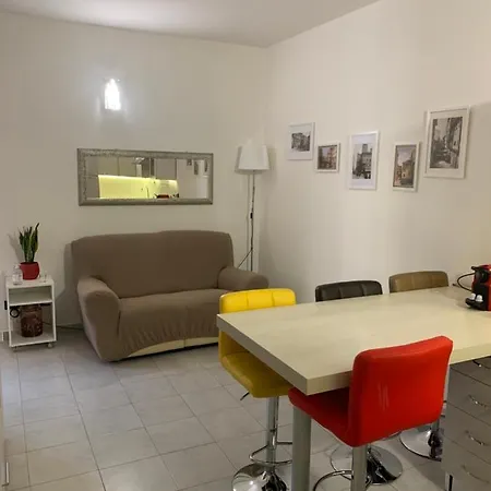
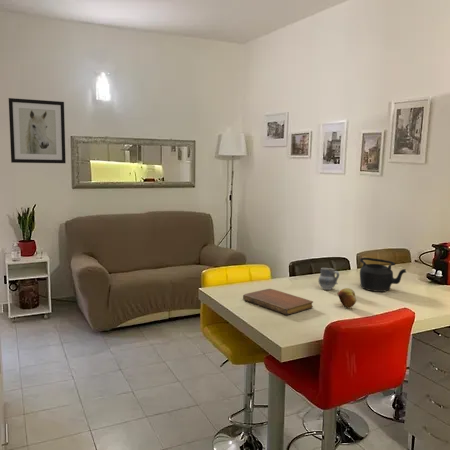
+ notebook [242,288,314,316]
+ cup [317,267,340,291]
+ fruit [337,287,357,309]
+ teapot [359,257,407,293]
+ wall art [8,97,67,164]
